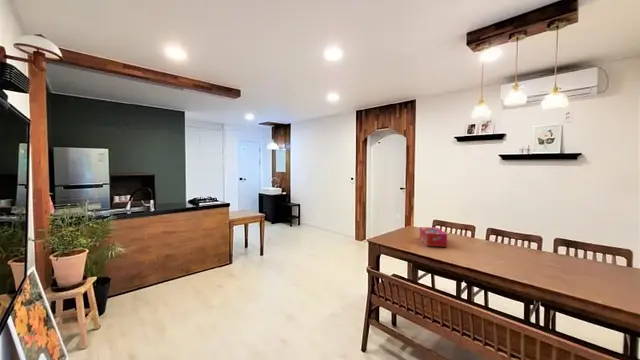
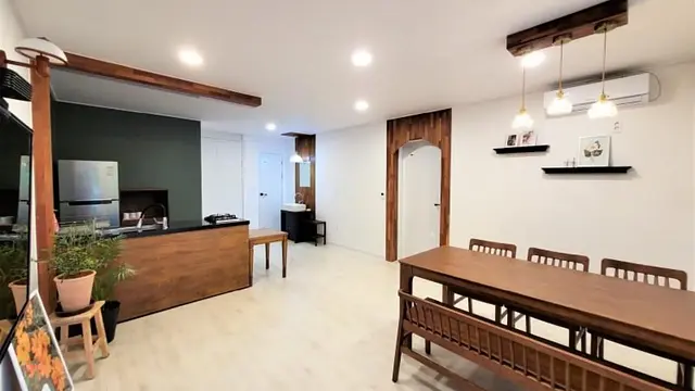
- tissue box [419,226,448,248]
